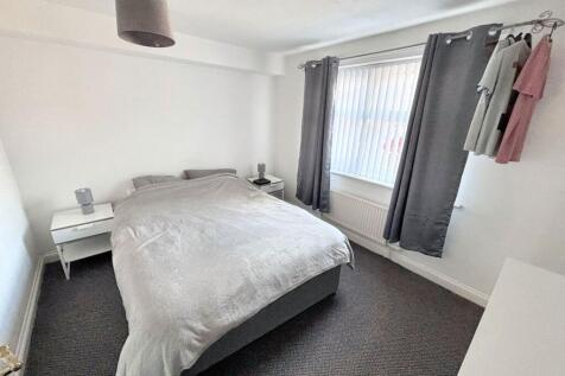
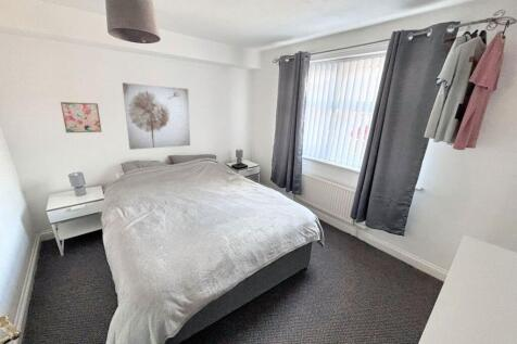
+ wall art [60,101,102,133]
+ wall art [122,81,191,151]
